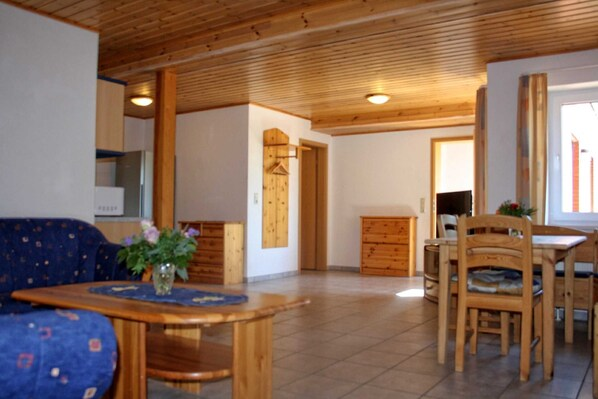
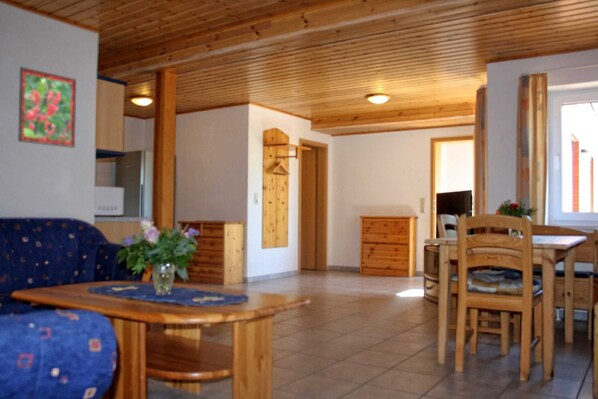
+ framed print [17,66,77,149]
